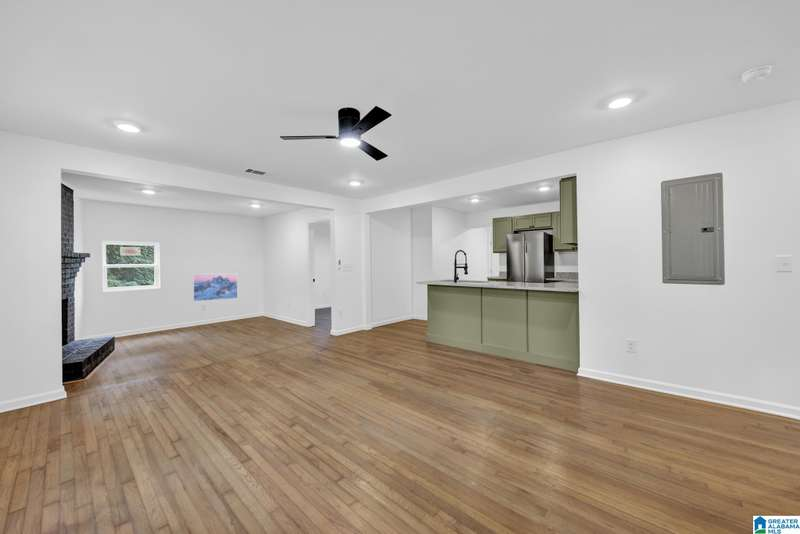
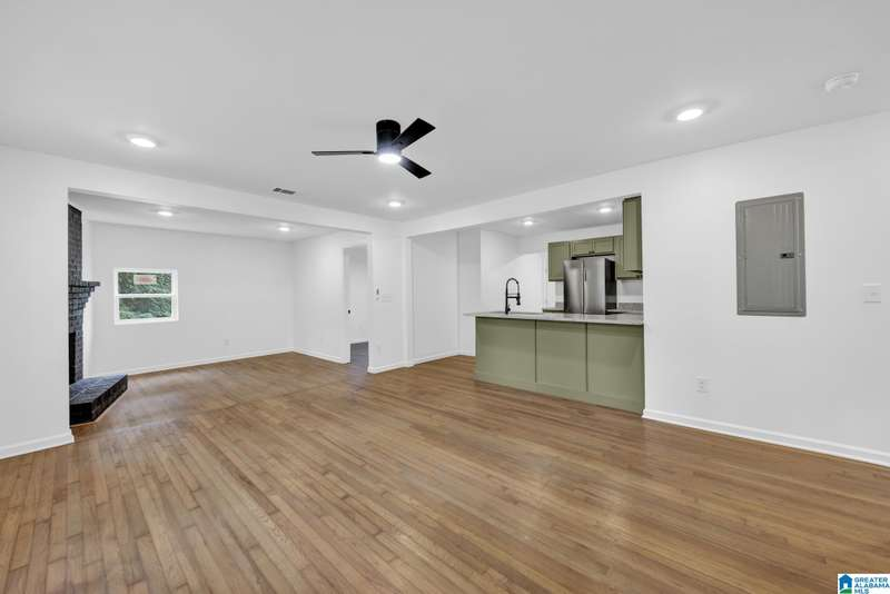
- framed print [192,272,238,302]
